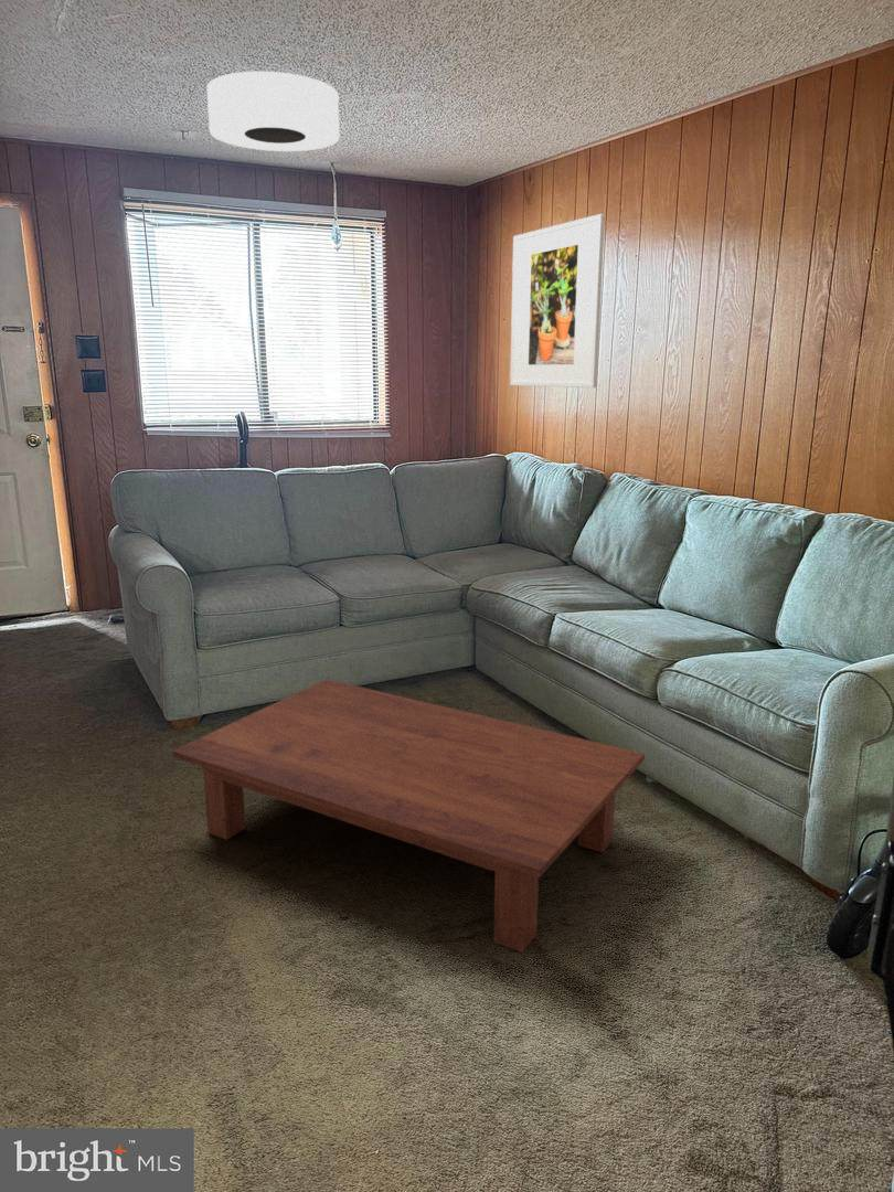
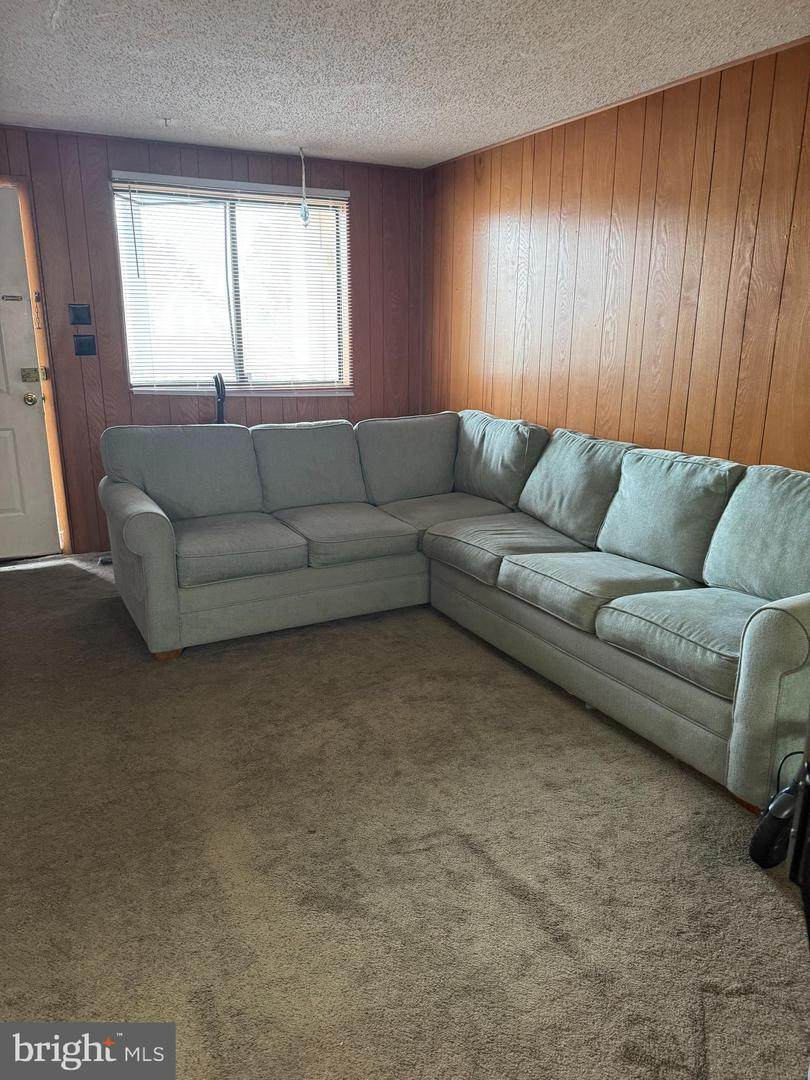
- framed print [509,213,606,389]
- ceiling light [205,71,340,152]
- coffee table [171,679,646,954]
